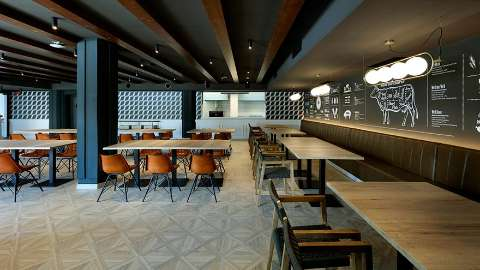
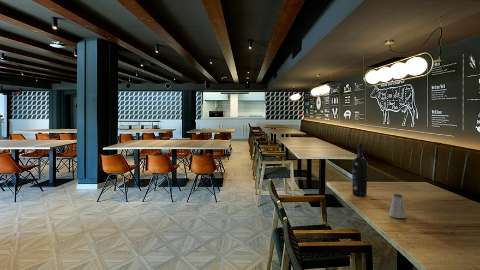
+ saltshaker [388,193,407,219]
+ wine bottle [351,142,369,197]
